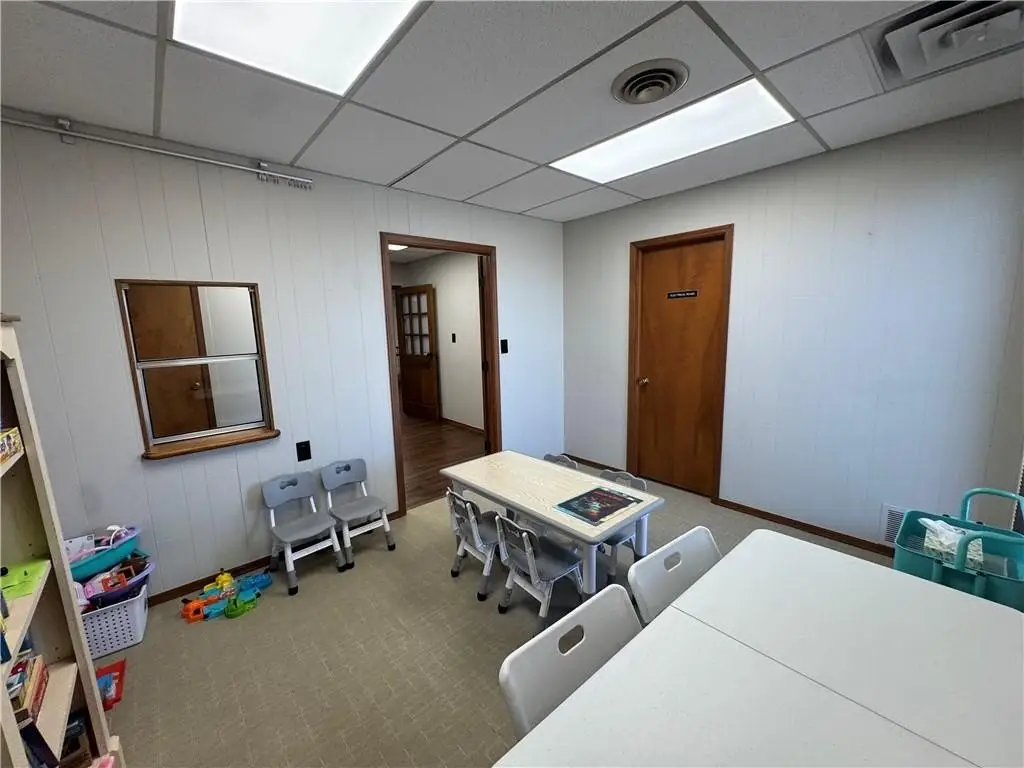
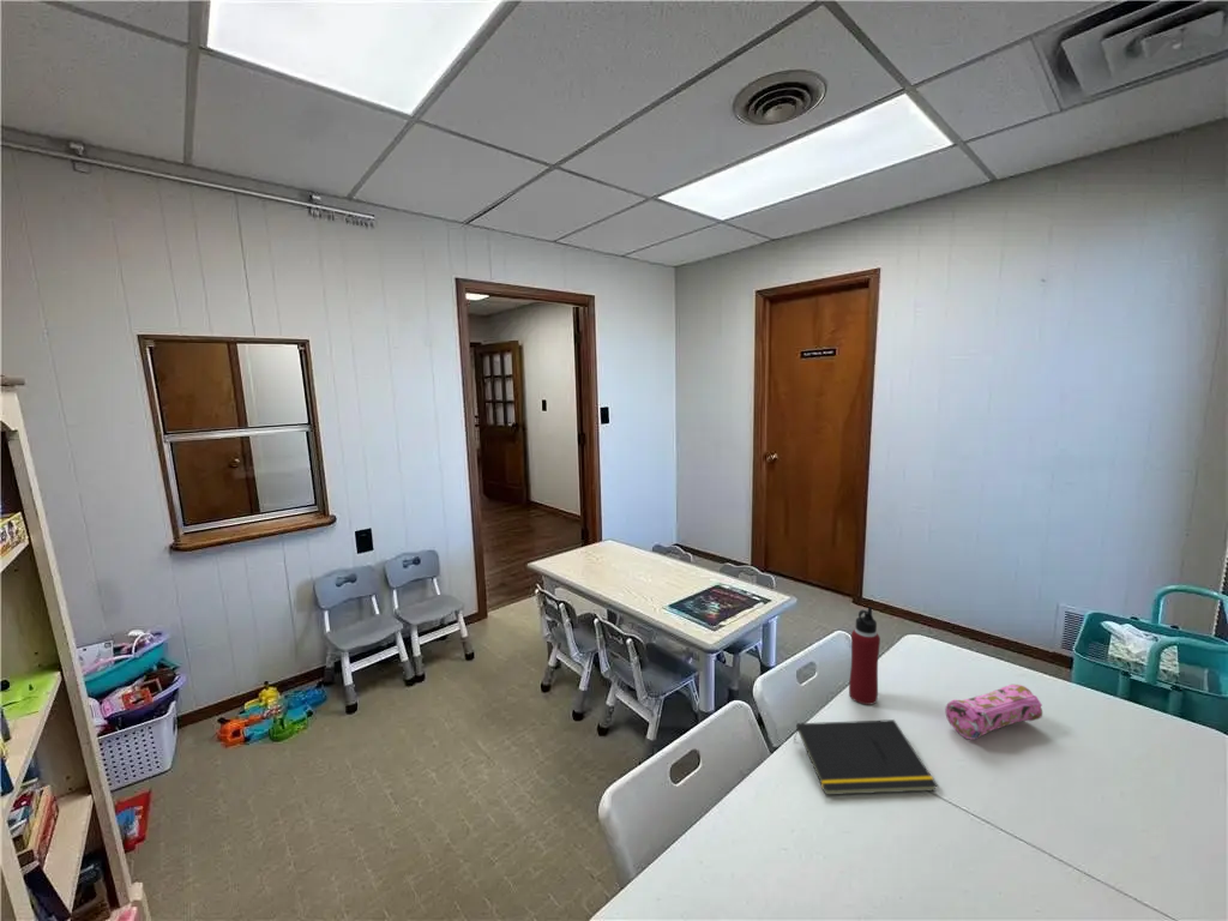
+ notepad [793,718,939,796]
+ water bottle [848,606,881,706]
+ pencil case [944,684,1043,741]
